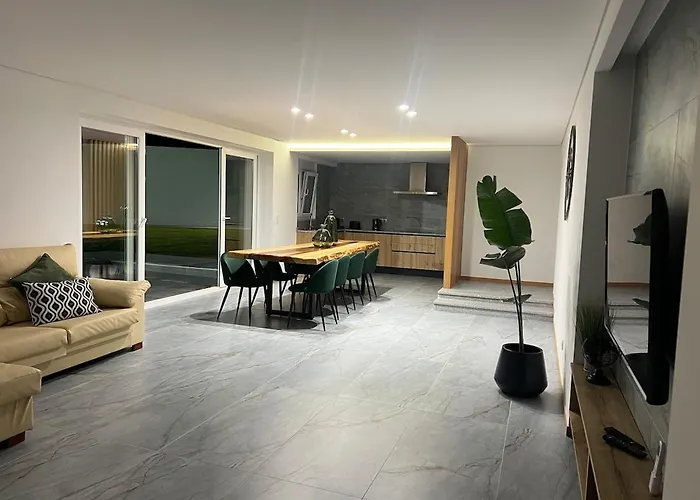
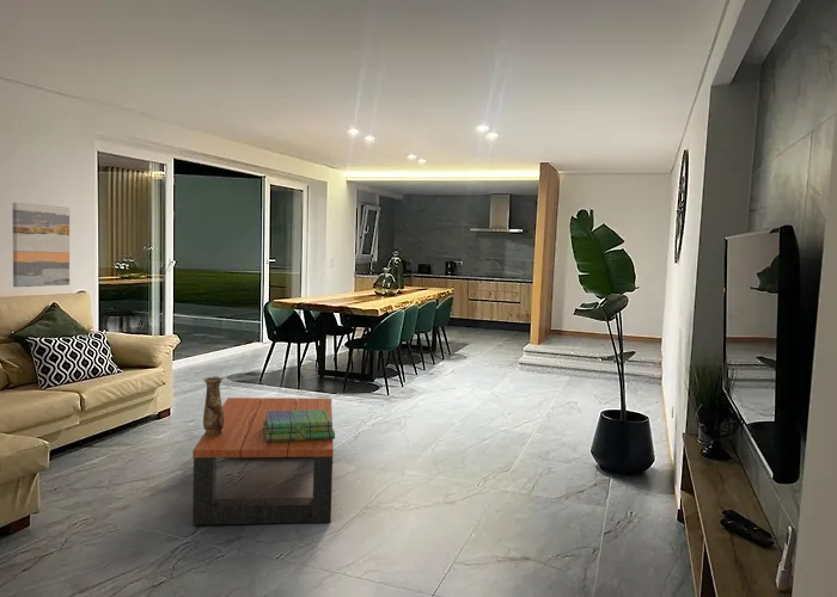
+ wall art [12,202,71,288]
+ vase [202,375,224,437]
+ stack of books [263,410,336,443]
+ coffee table [191,396,335,527]
